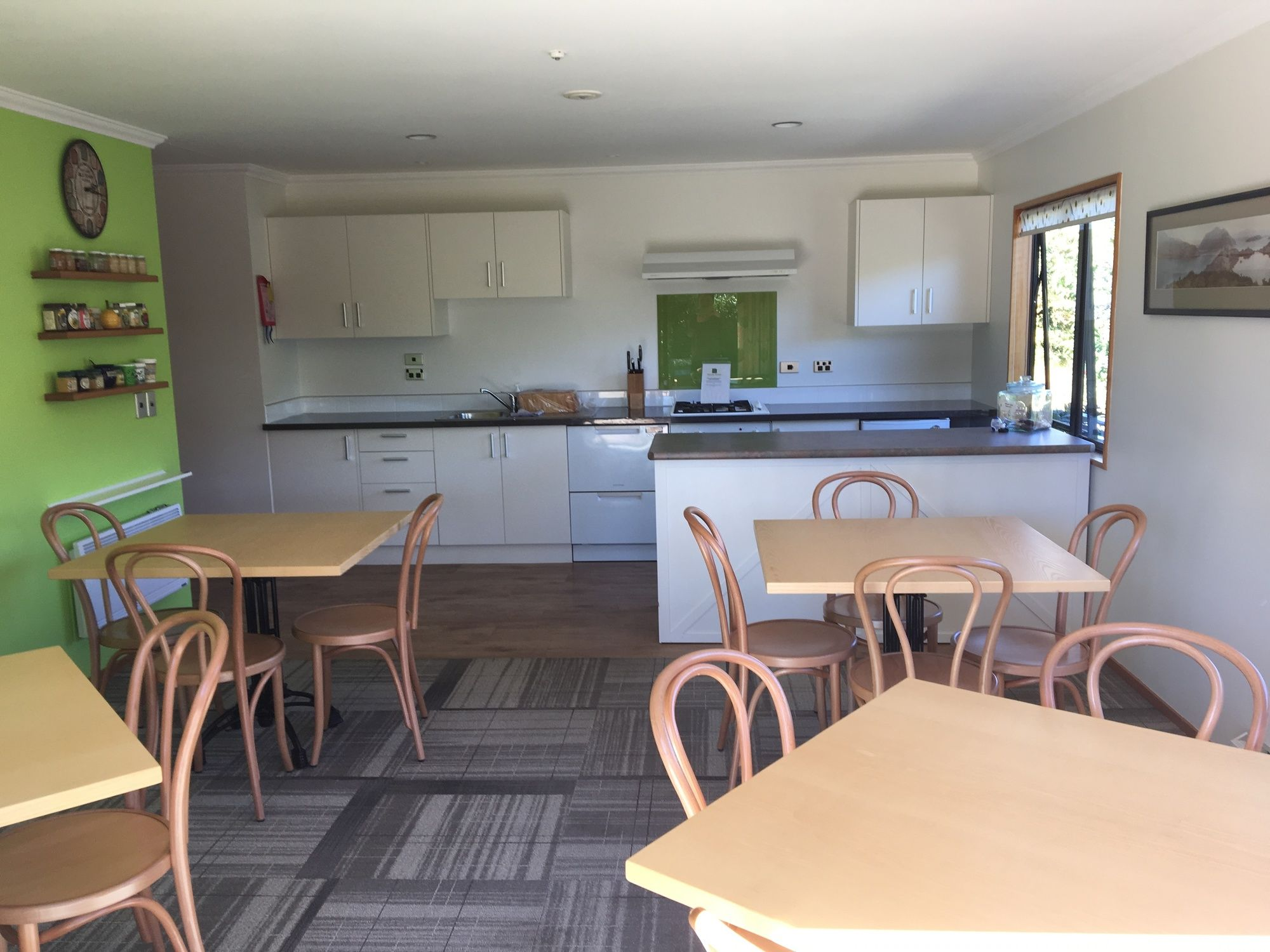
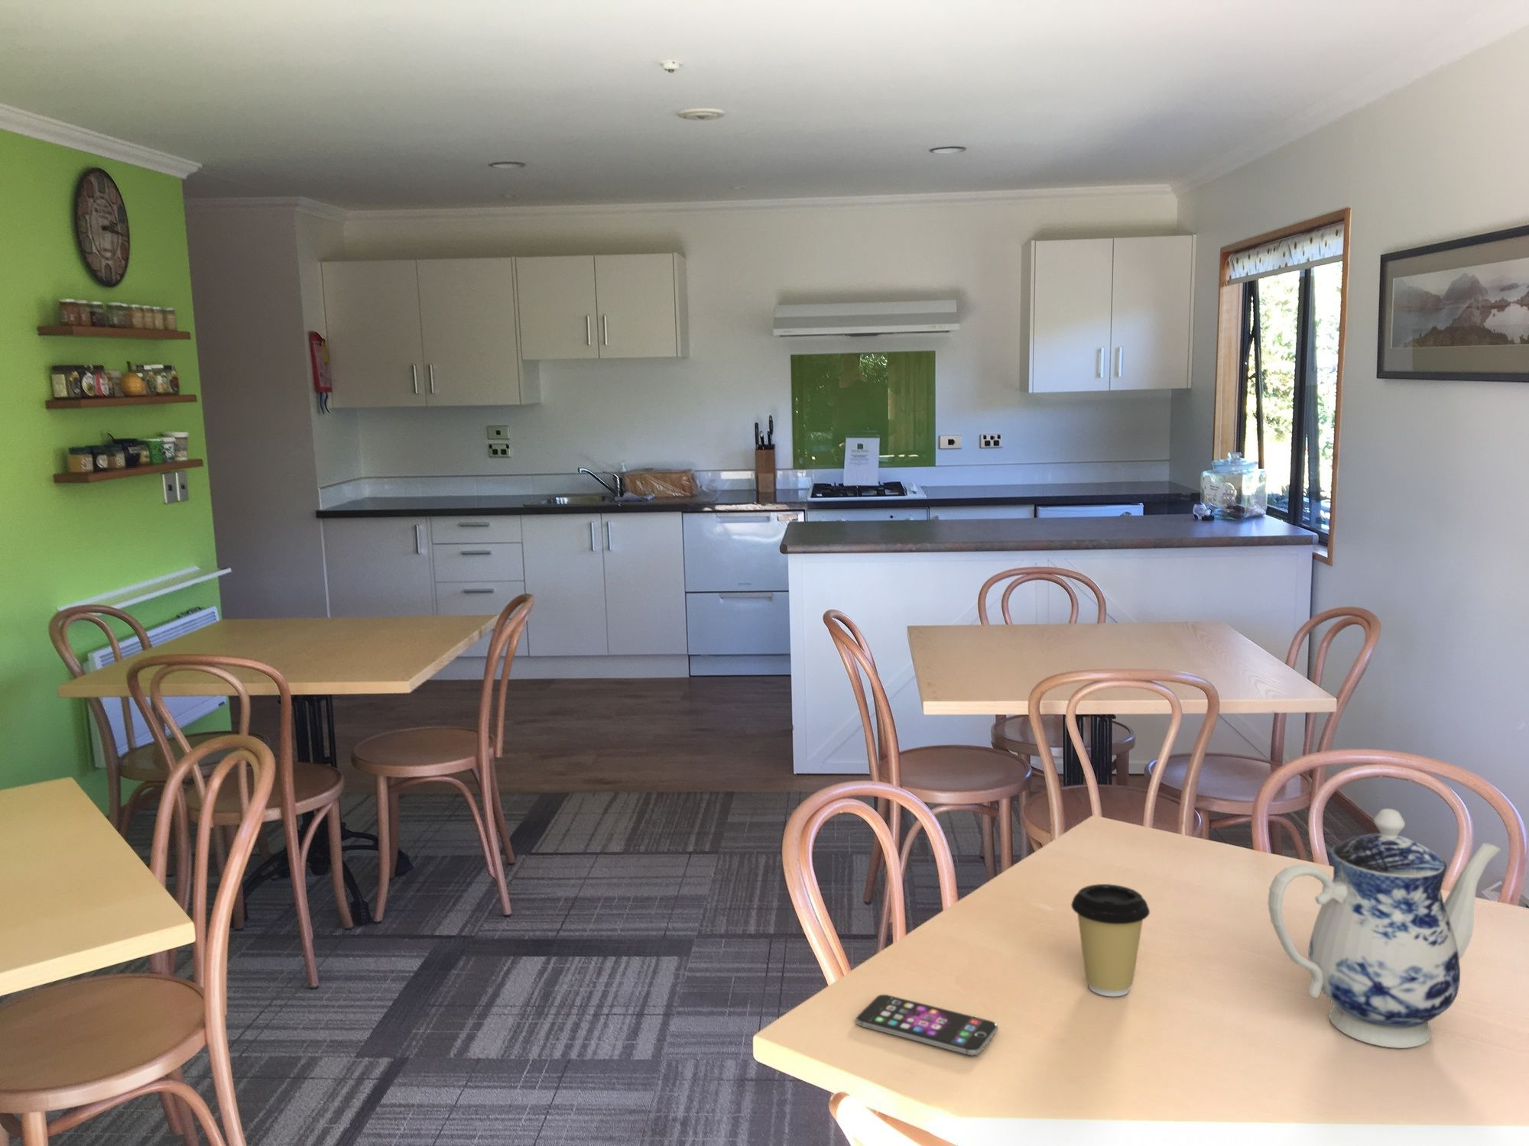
+ teapot [1267,808,1503,1048]
+ coffee cup [1070,884,1151,997]
+ smartphone [855,994,998,1056]
